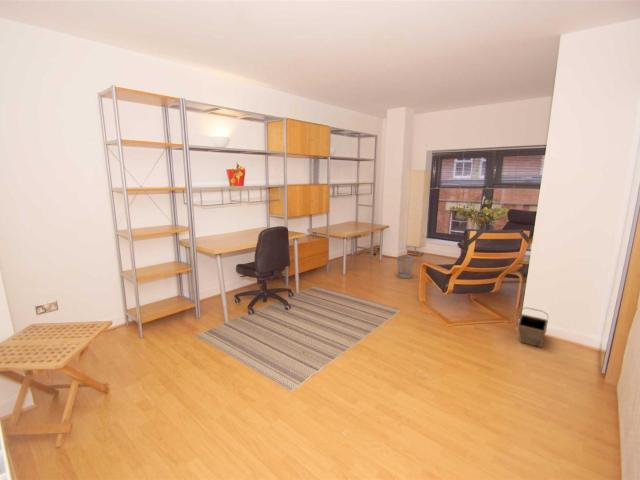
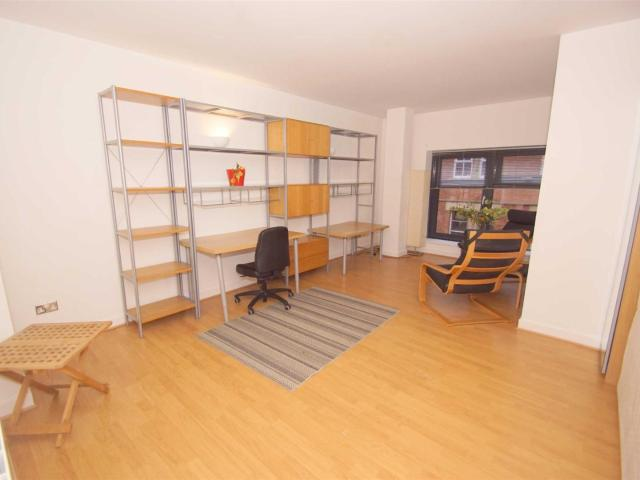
- wastebasket [396,255,415,279]
- basket [516,307,549,348]
